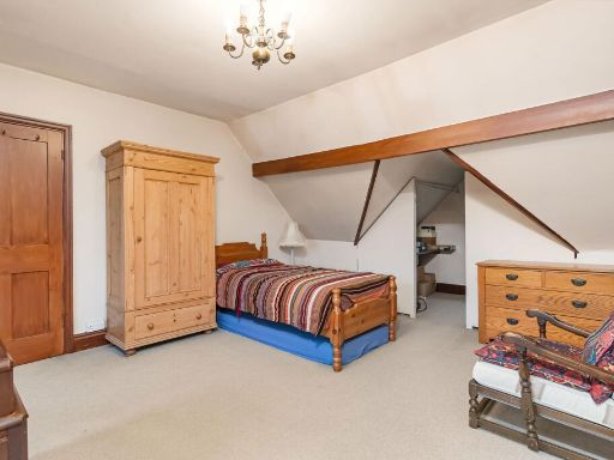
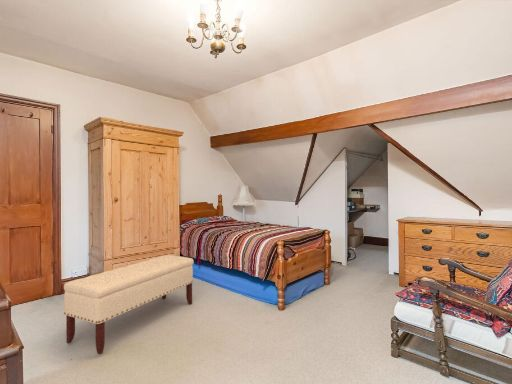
+ bench [63,254,195,355]
